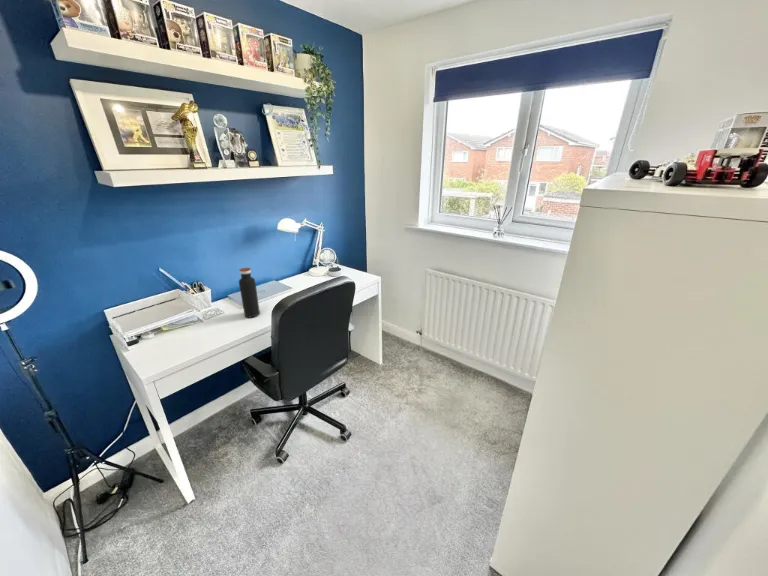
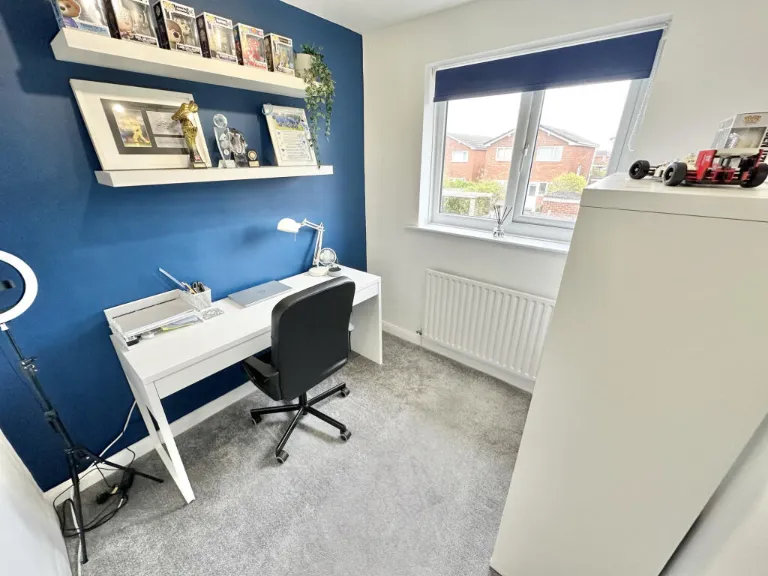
- water bottle [238,267,261,318]
